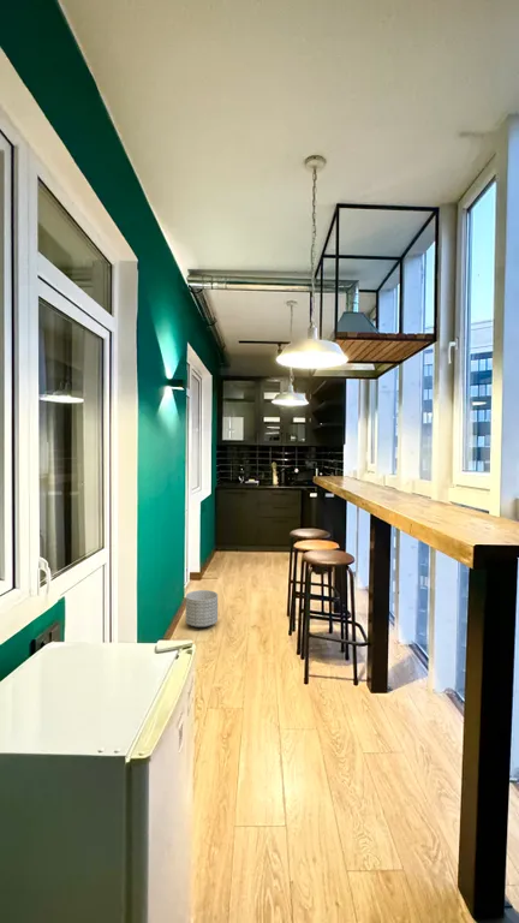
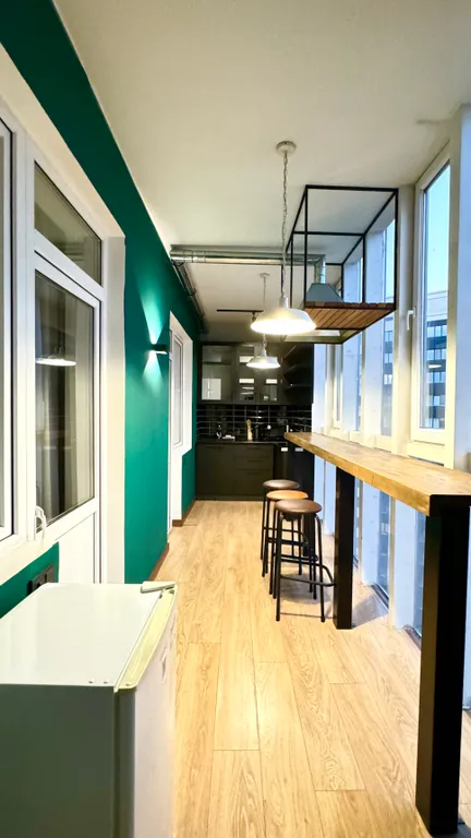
- planter [185,589,219,629]
